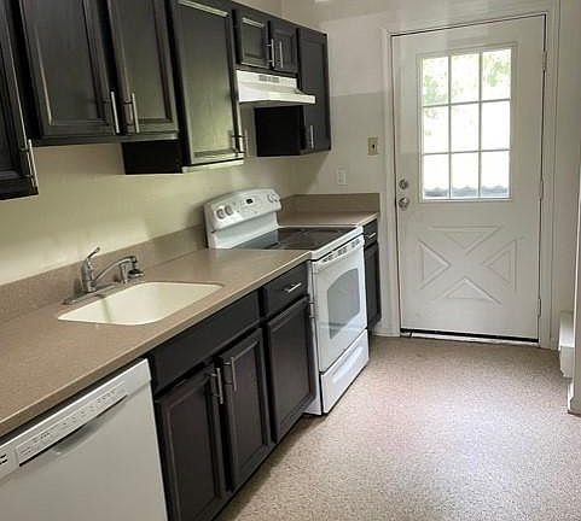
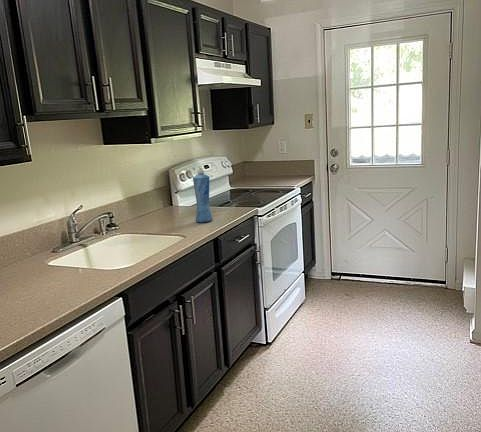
+ squeeze bottle [192,166,213,224]
